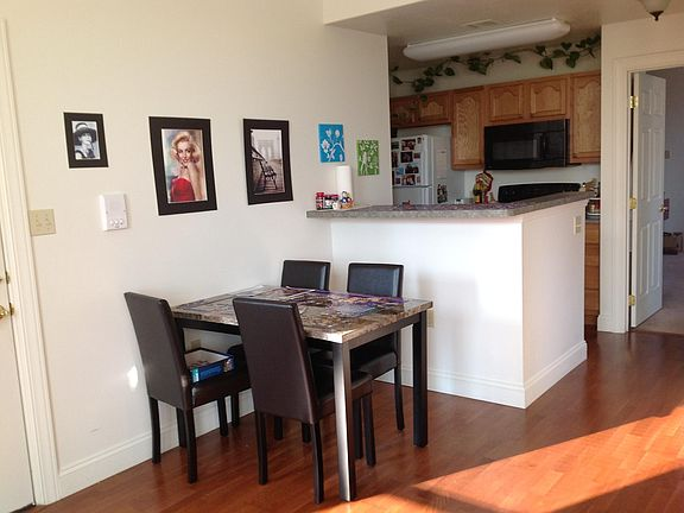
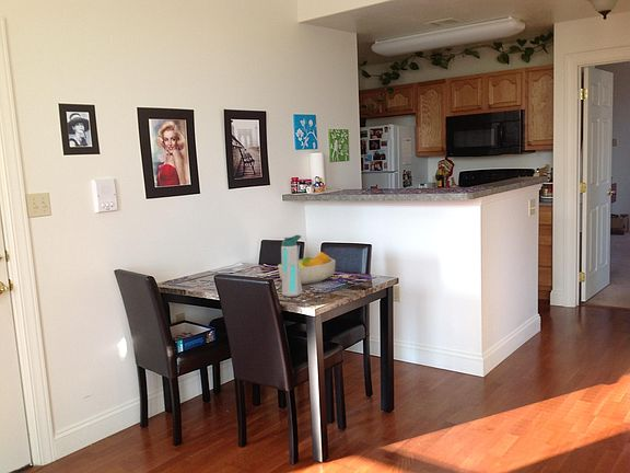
+ water bottle [280,234,303,298]
+ fruit bowl [277,251,337,285]
